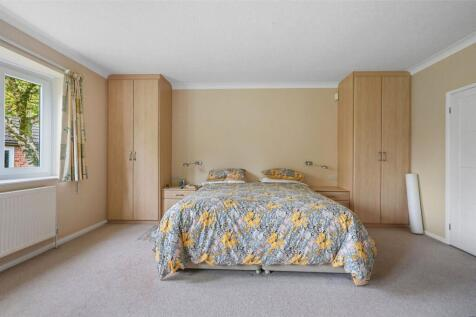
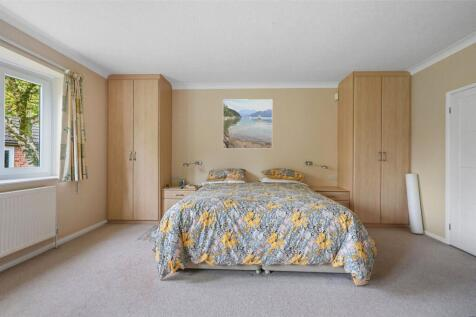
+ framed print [222,98,273,150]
